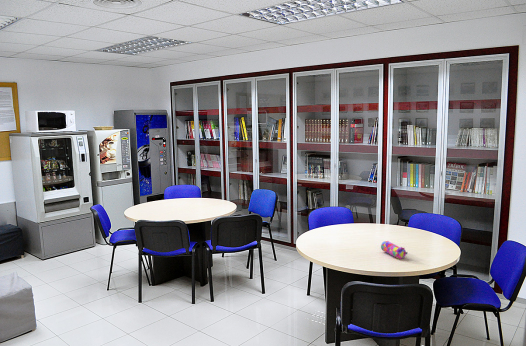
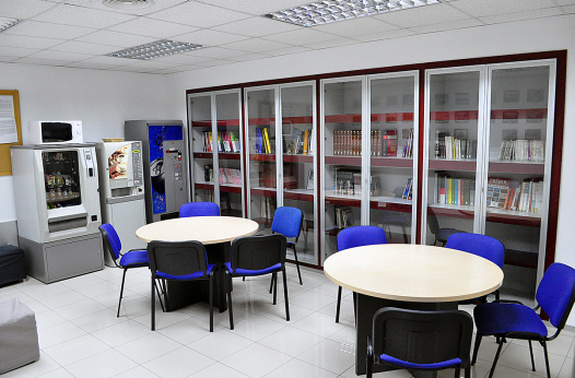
- pencil case [380,240,408,260]
